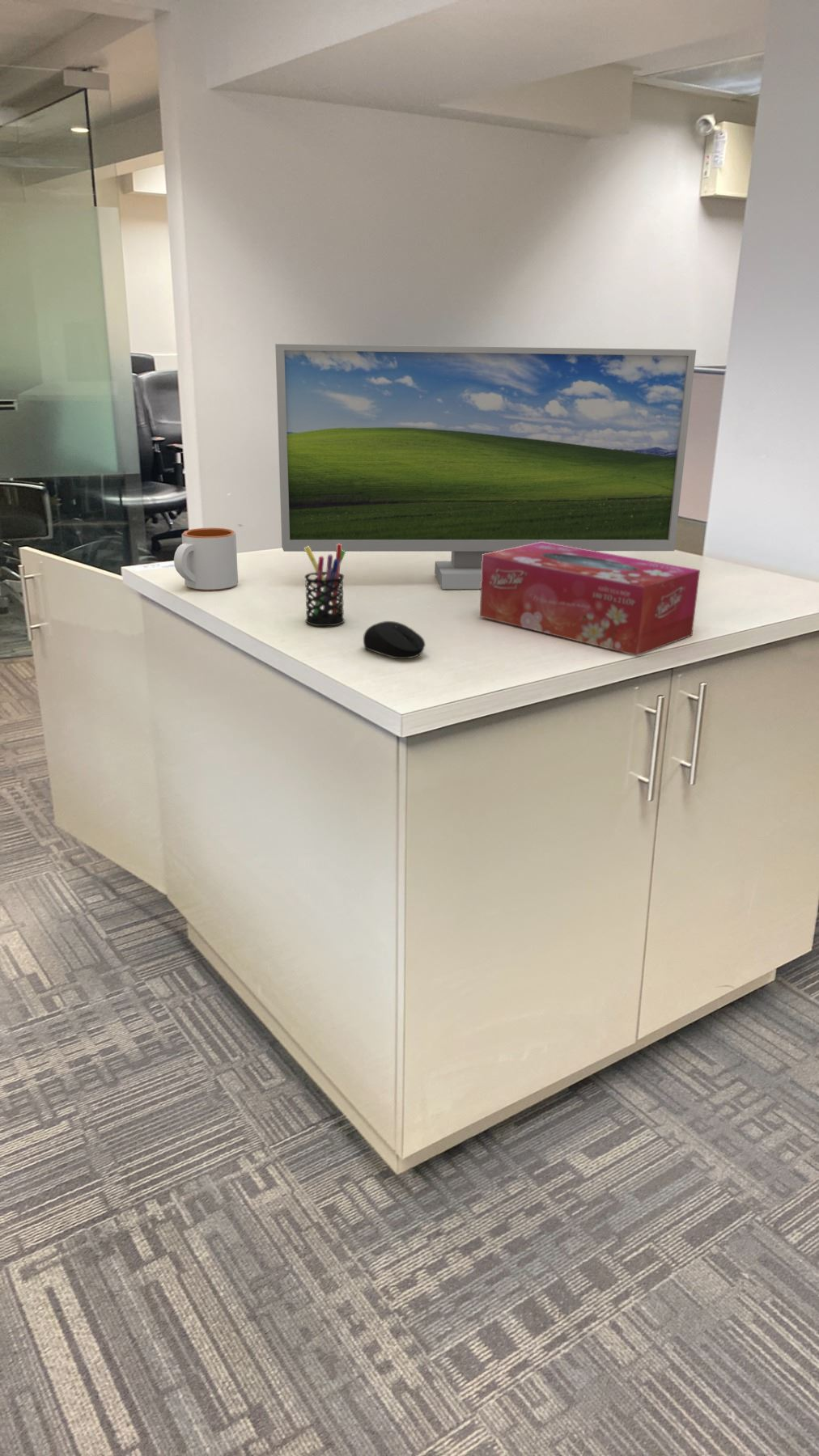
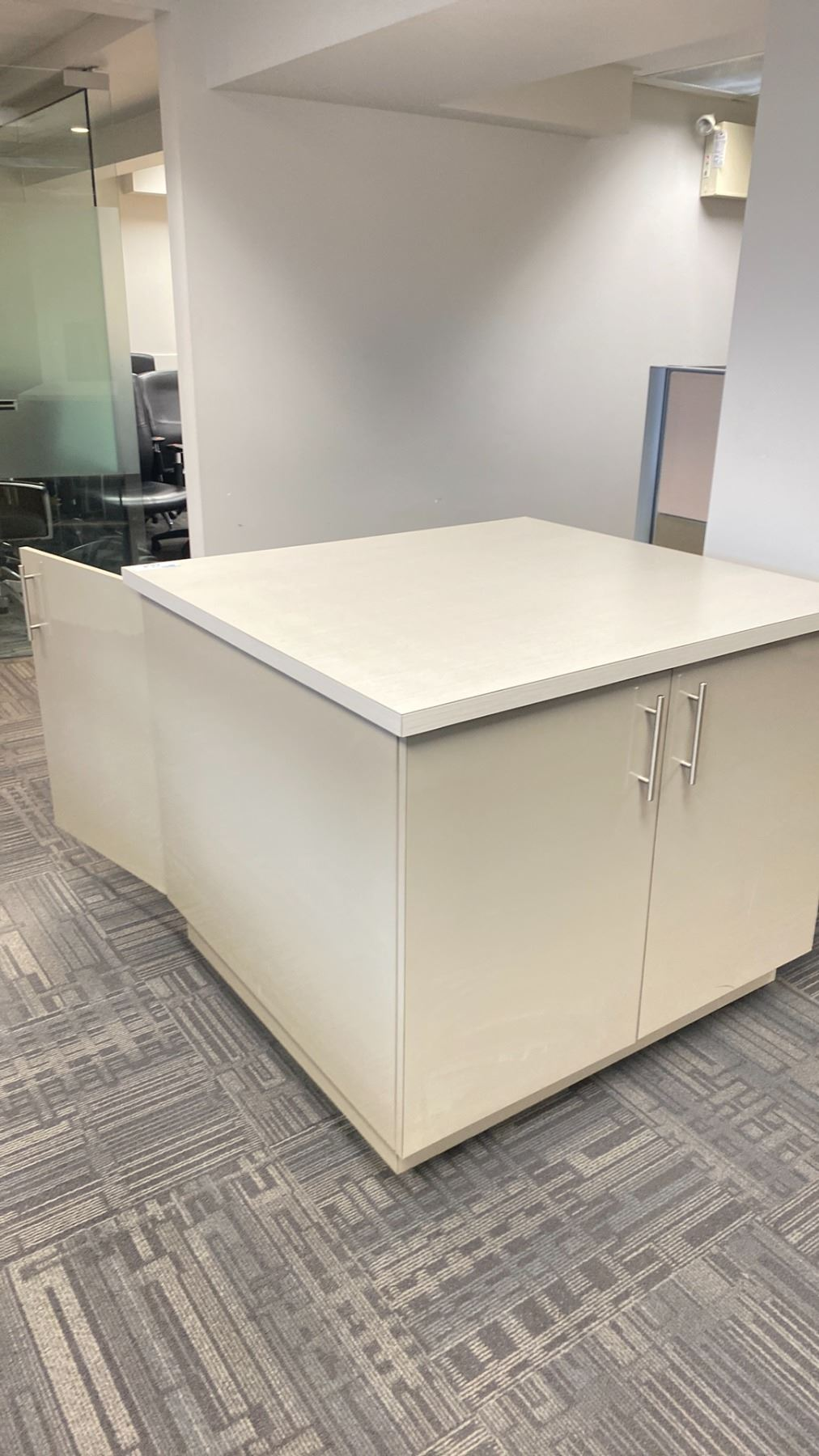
- mug [173,527,239,591]
- computer mouse [363,620,426,659]
- monitor [274,343,697,590]
- pen holder [303,544,346,627]
- tissue box [479,542,701,657]
